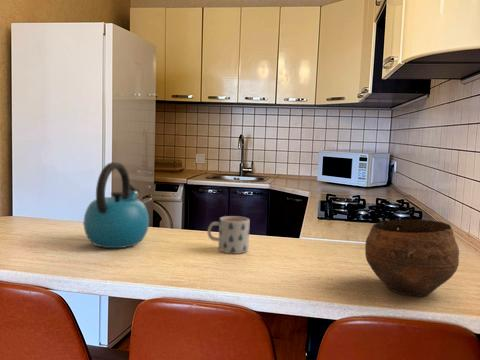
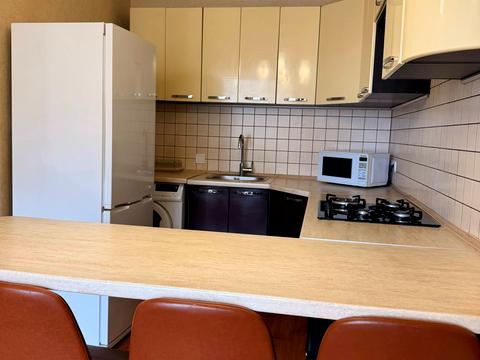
- bowl [364,218,460,297]
- mug [207,215,251,255]
- kettle [83,161,150,249]
